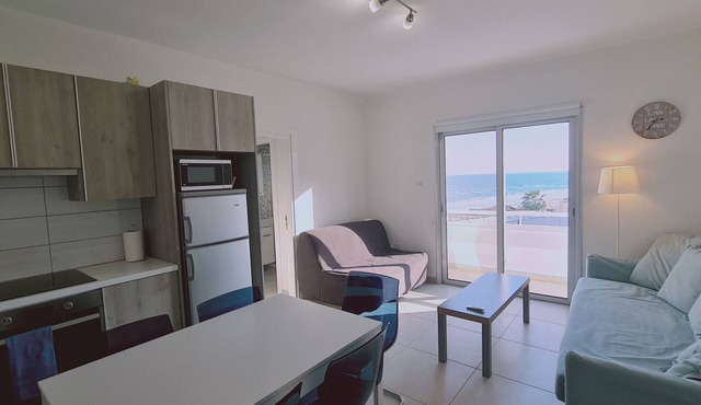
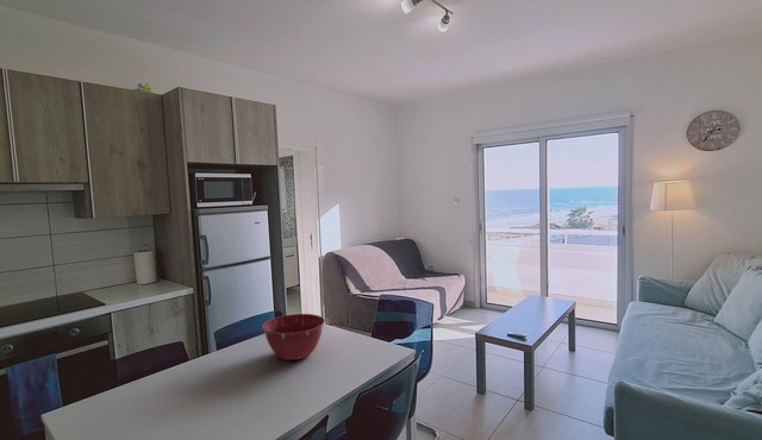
+ mixing bowl [261,313,326,362]
